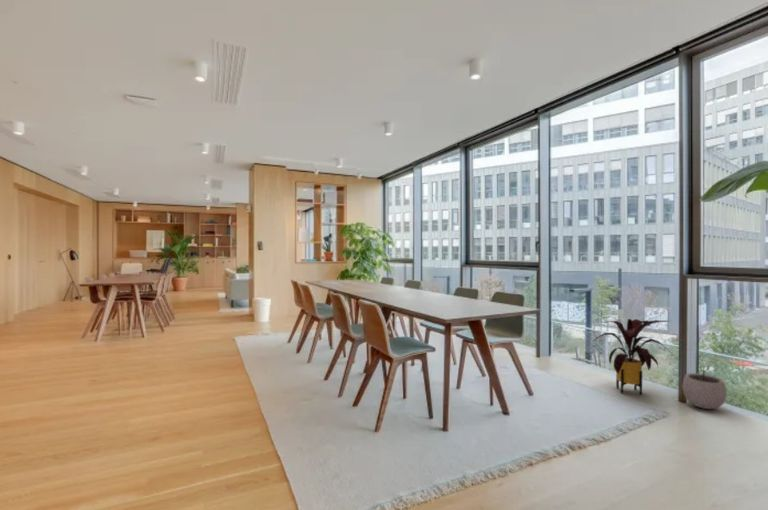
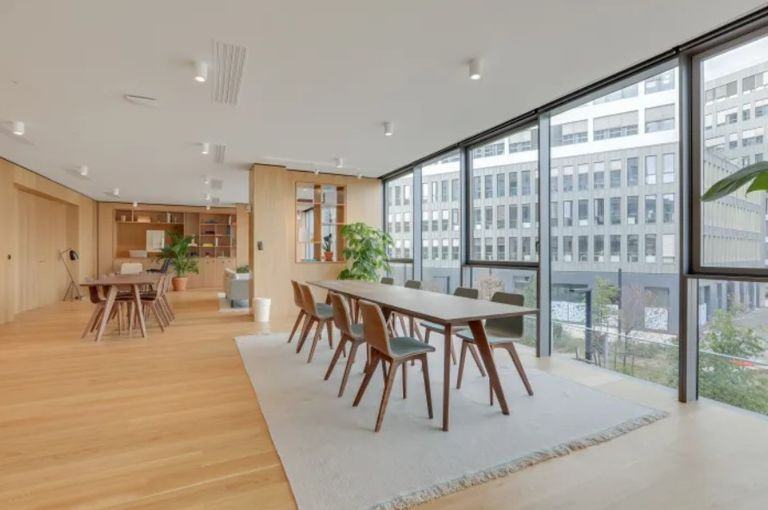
- plant pot [681,365,728,410]
- house plant [592,318,675,397]
